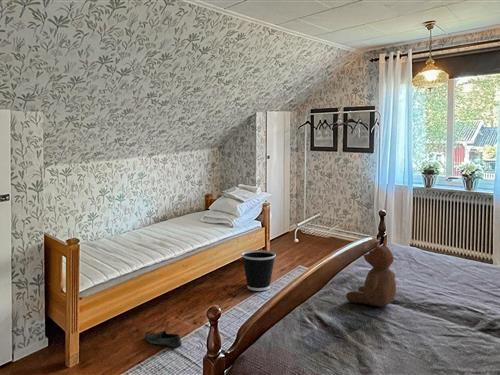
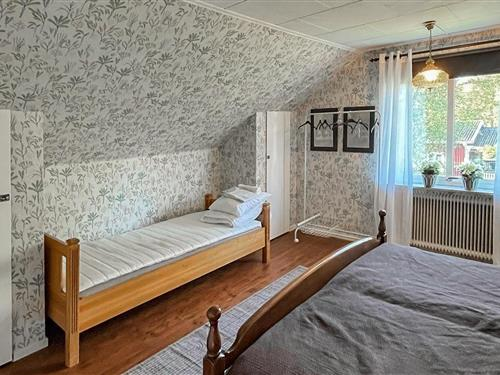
- shoe [144,330,183,348]
- wastebasket [241,249,277,292]
- teddy bear [345,238,397,308]
